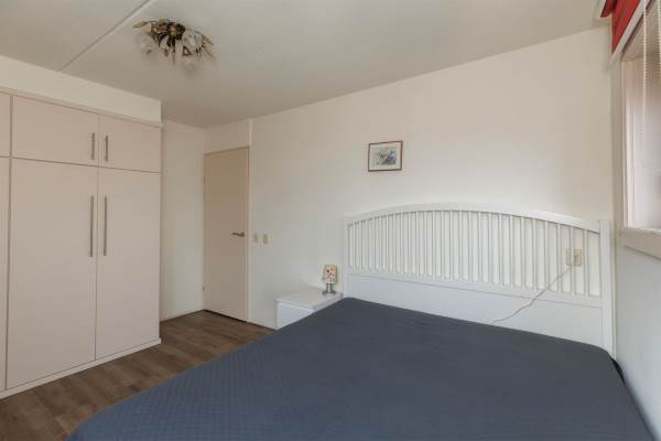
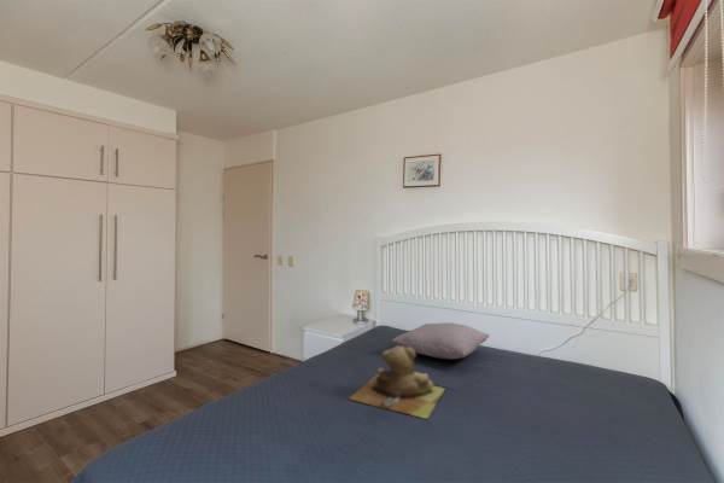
+ pillow [390,321,490,360]
+ teddy bear [348,344,448,420]
